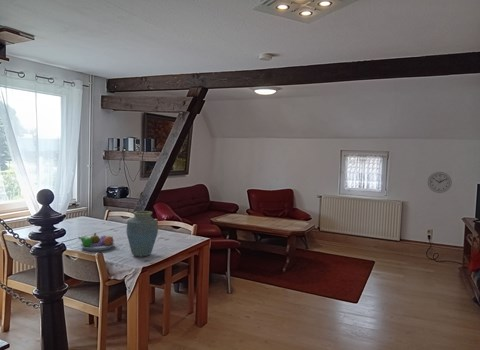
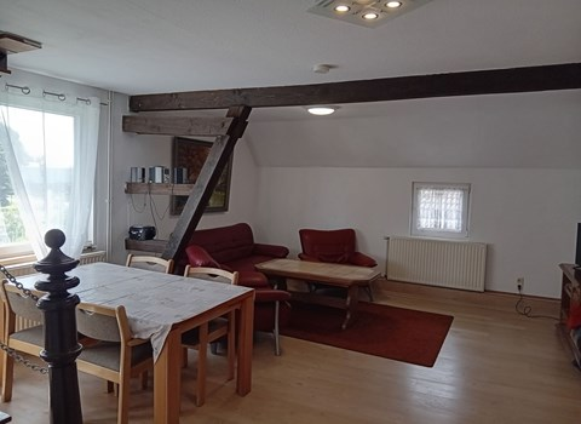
- wall clock [427,171,453,194]
- fruit bowl [78,232,115,252]
- vase [125,210,159,257]
